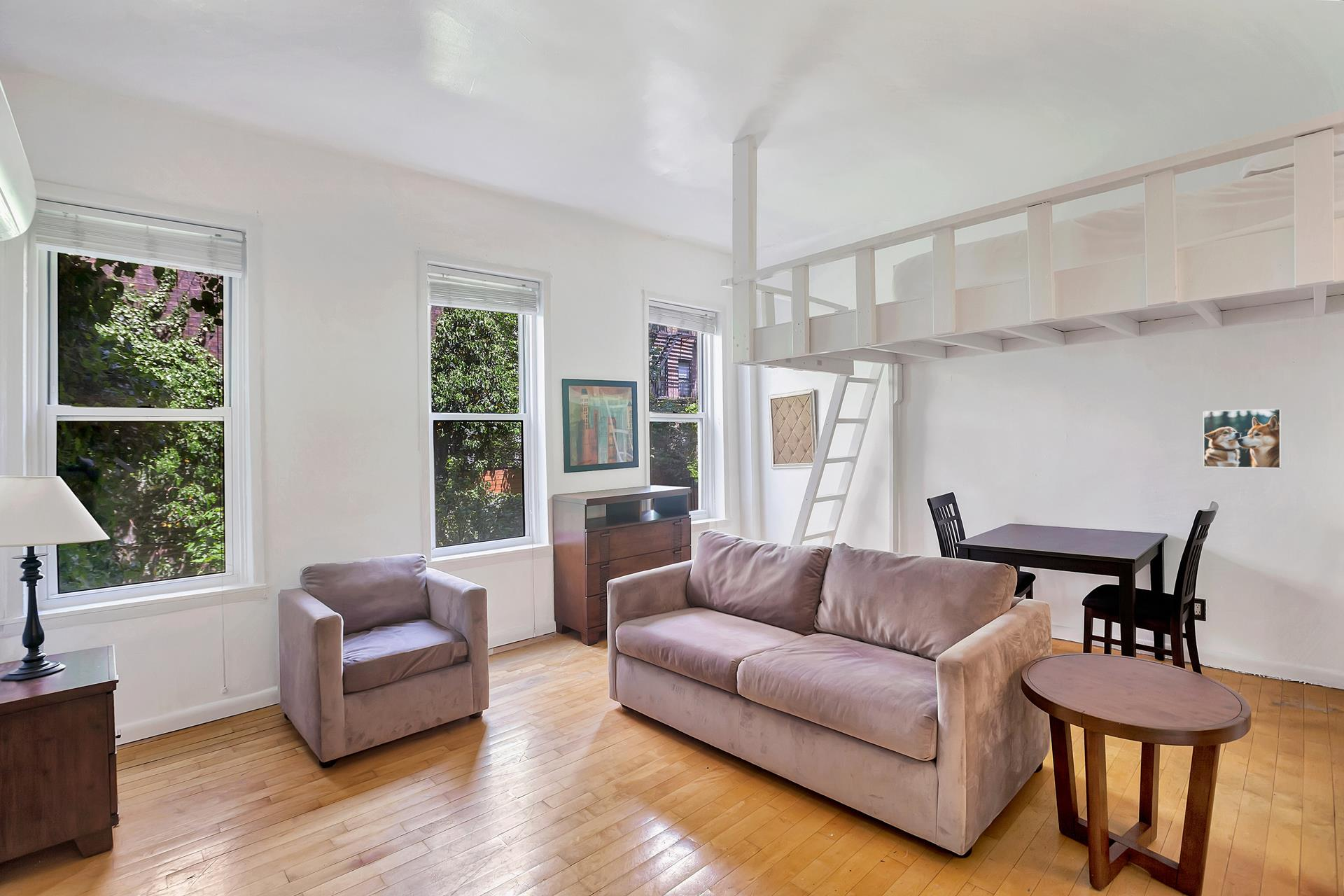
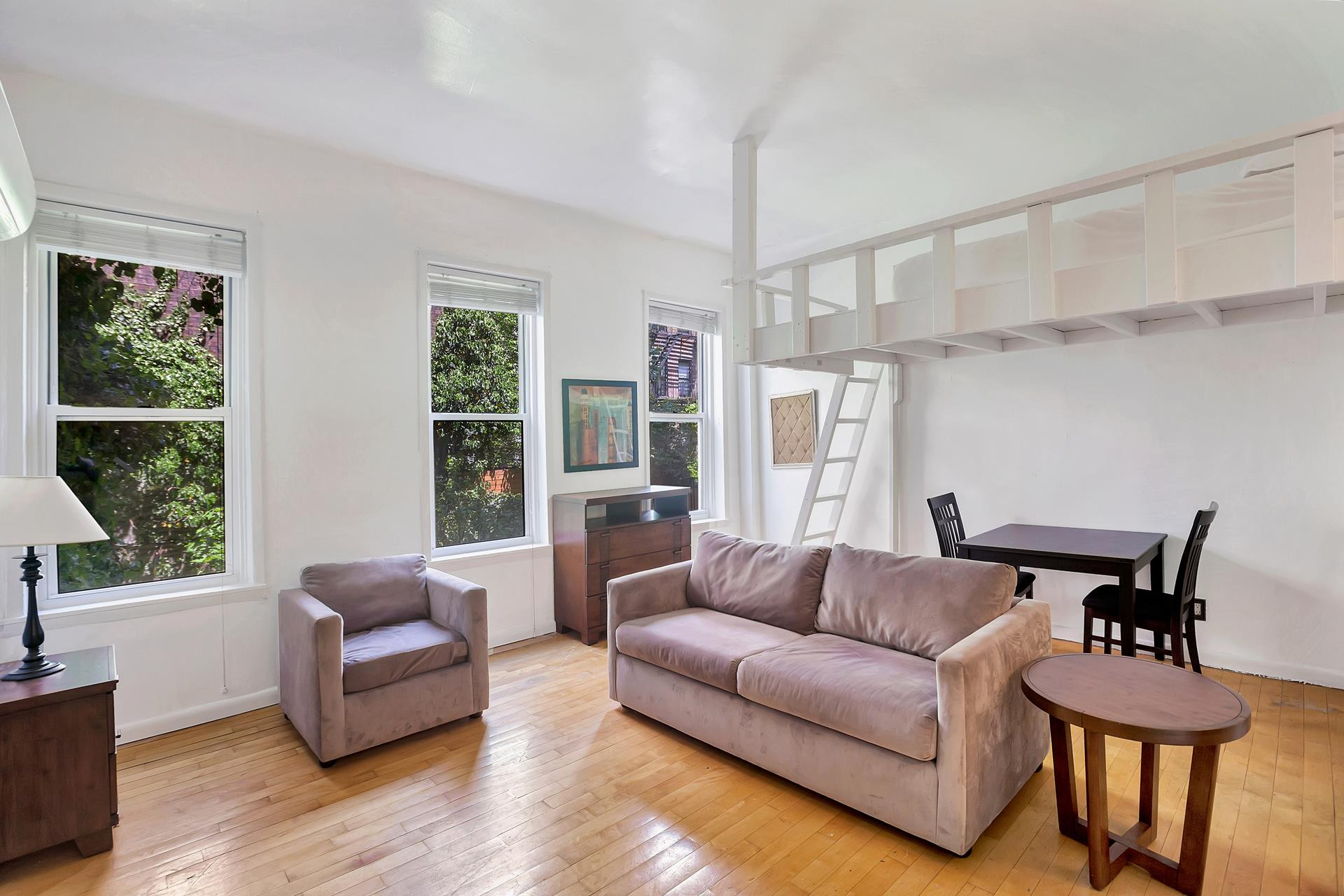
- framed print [1203,408,1282,469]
